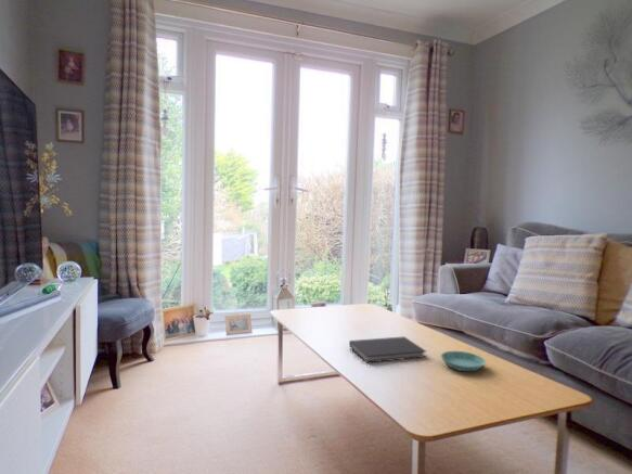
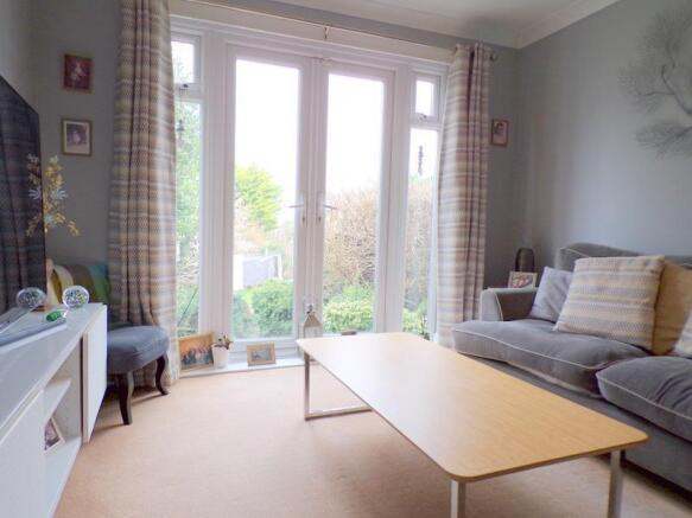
- diary [348,335,427,364]
- saucer [440,350,487,372]
